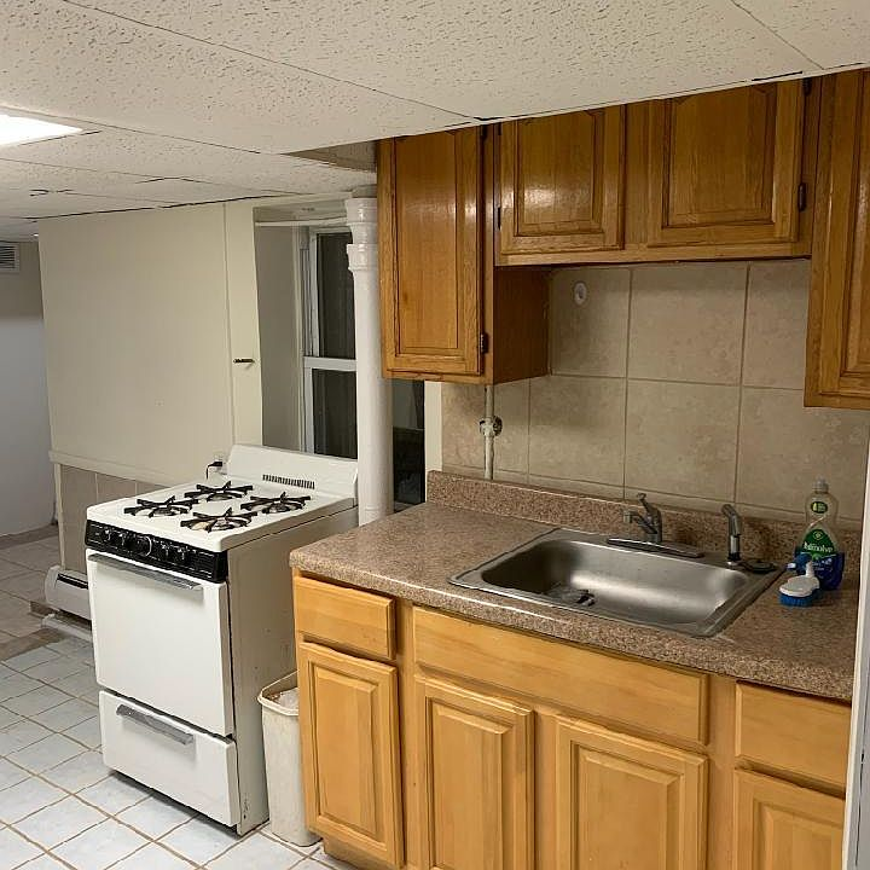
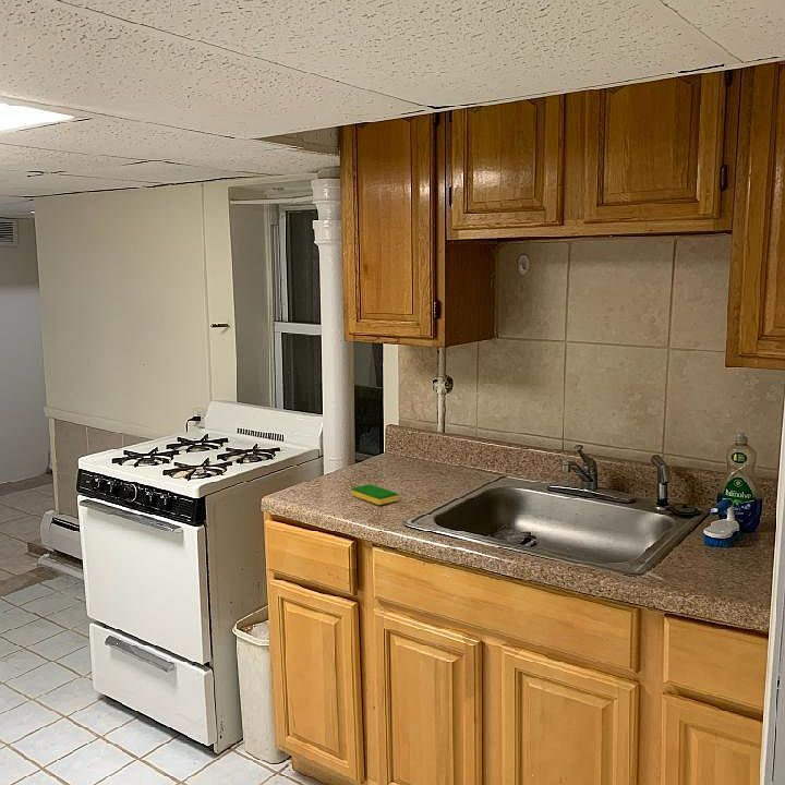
+ dish sponge [351,483,399,506]
